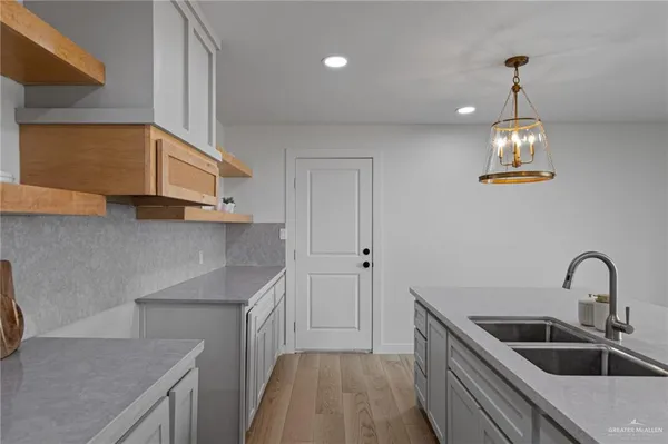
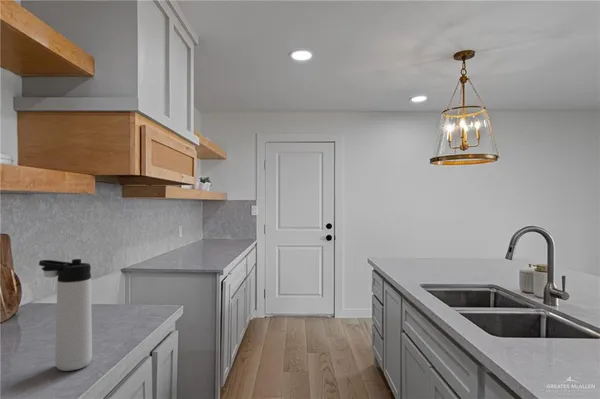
+ thermos bottle [38,258,93,372]
